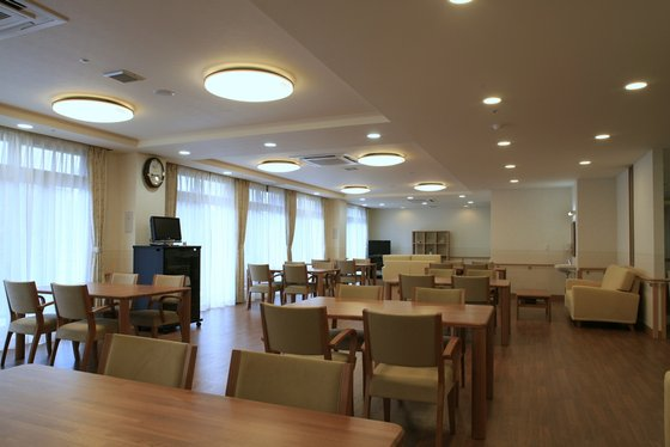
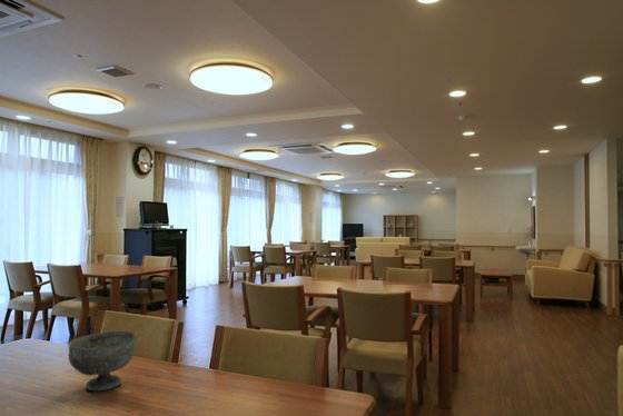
+ bowl [67,330,137,392]
